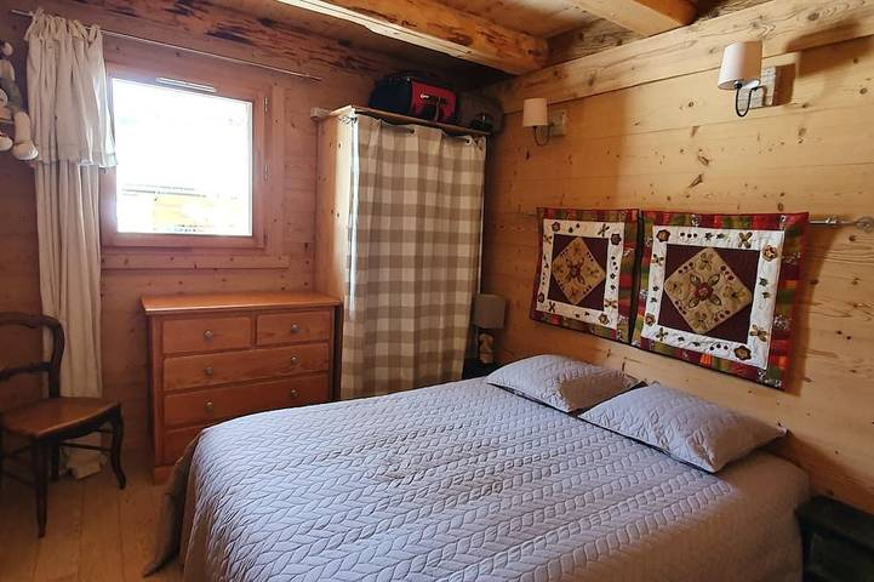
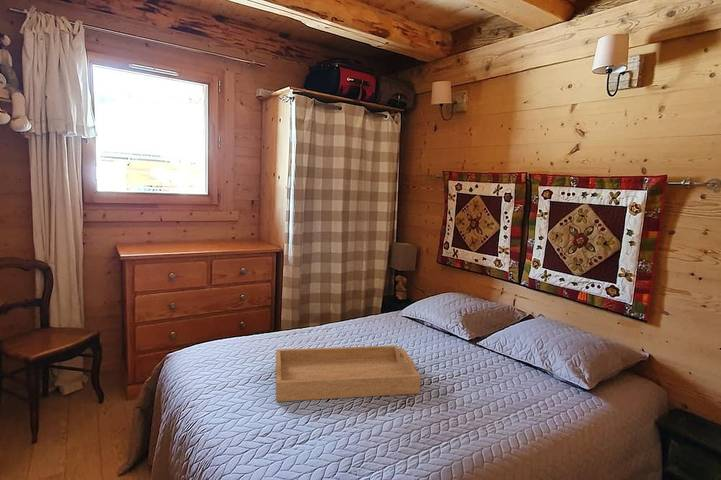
+ serving tray [275,345,422,403]
